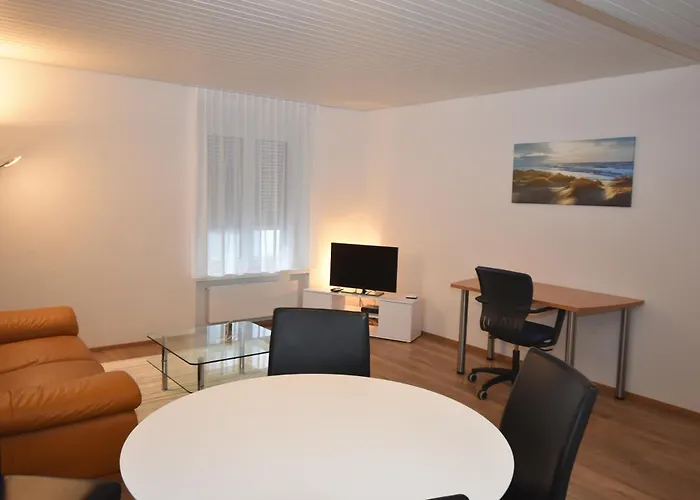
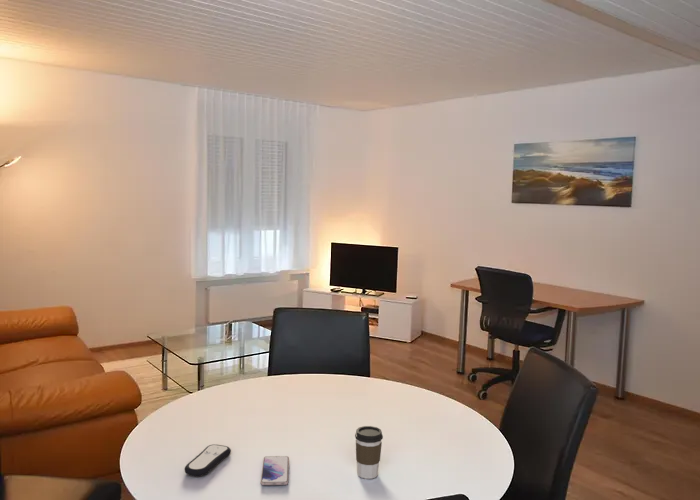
+ coffee cup [354,425,384,480]
+ remote control [184,444,232,478]
+ smartphone [260,455,290,486]
